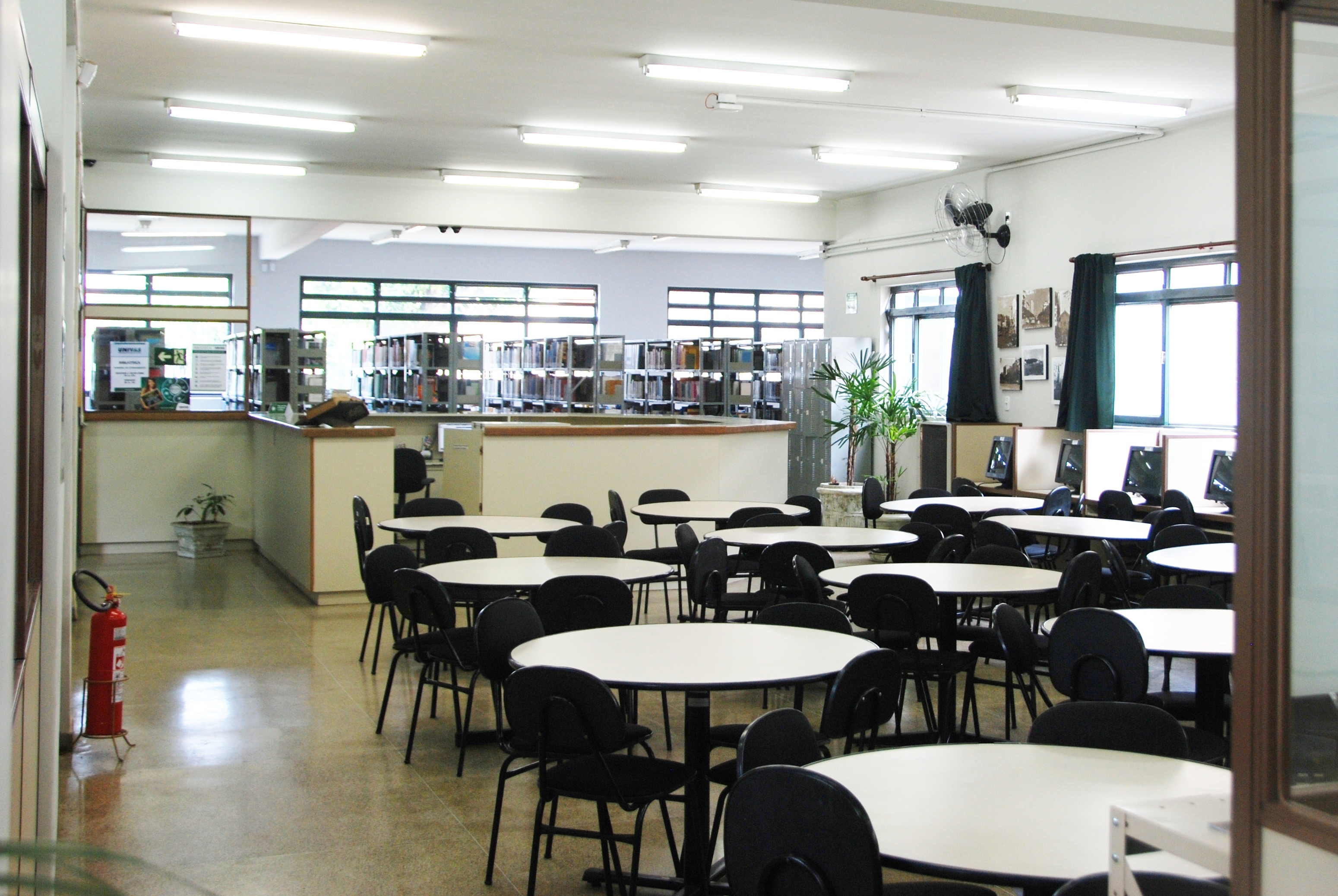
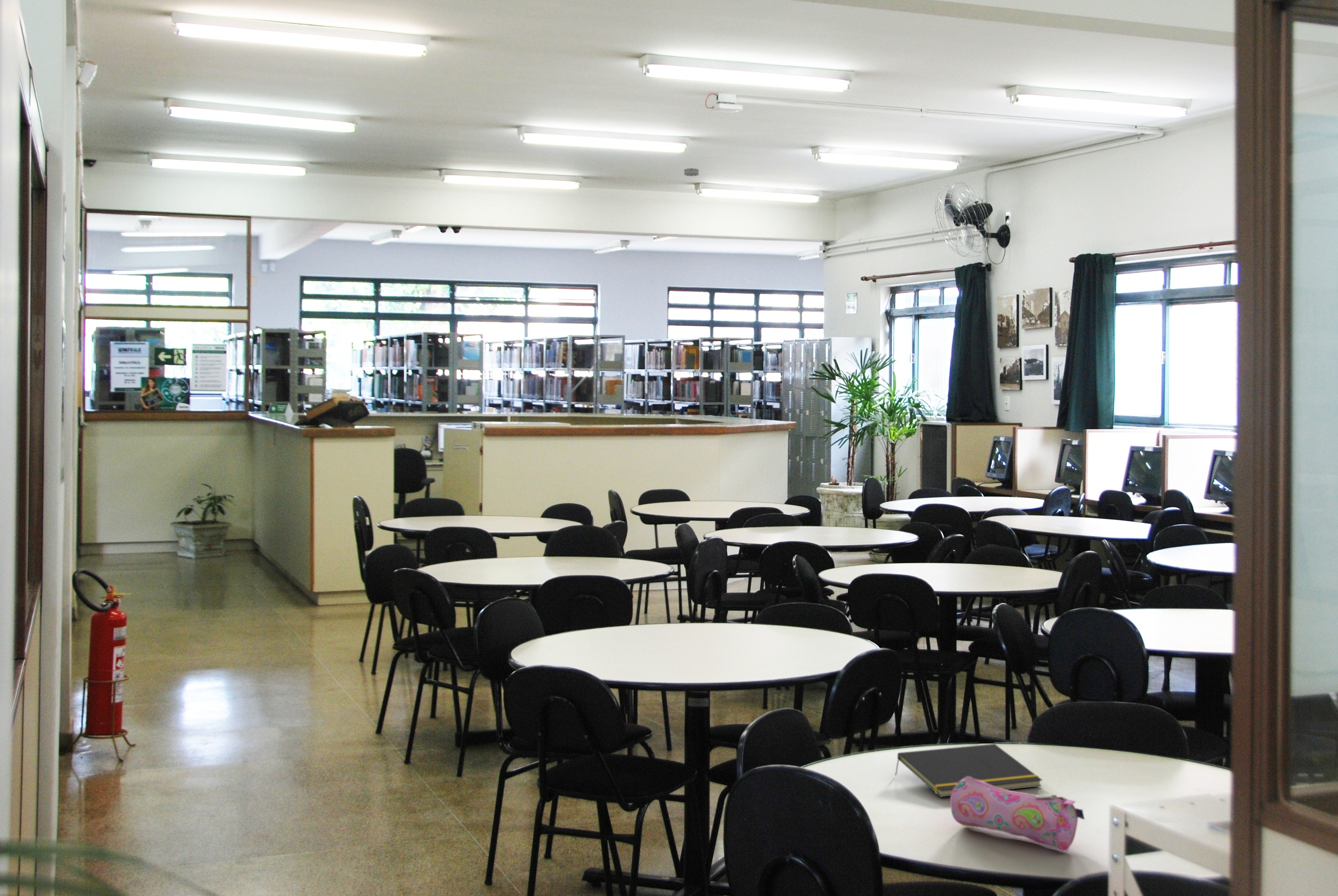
+ smoke detector [684,168,699,177]
+ pencil case [950,776,1085,852]
+ notepad [894,744,1043,798]
